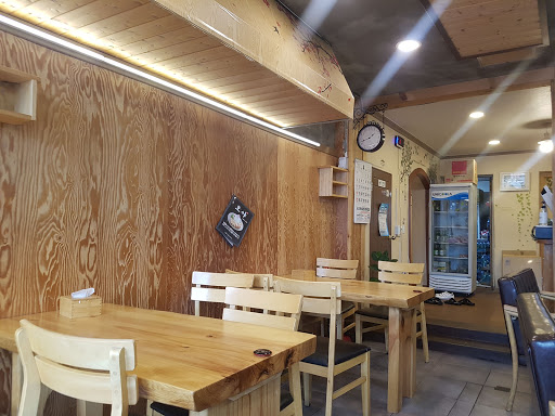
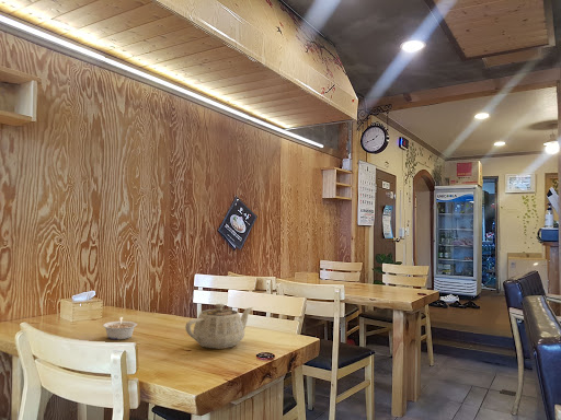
+ legume [102,316,138,340]
+ teapot [184,303,253,350]
